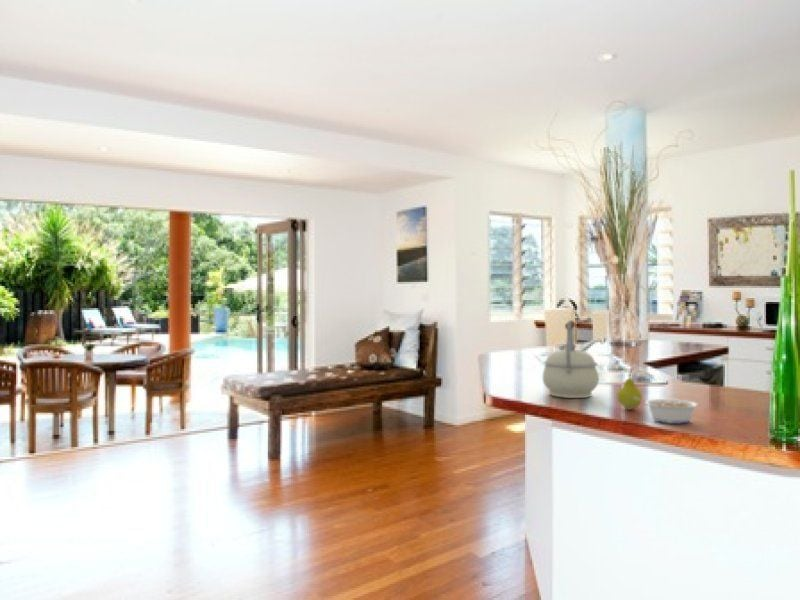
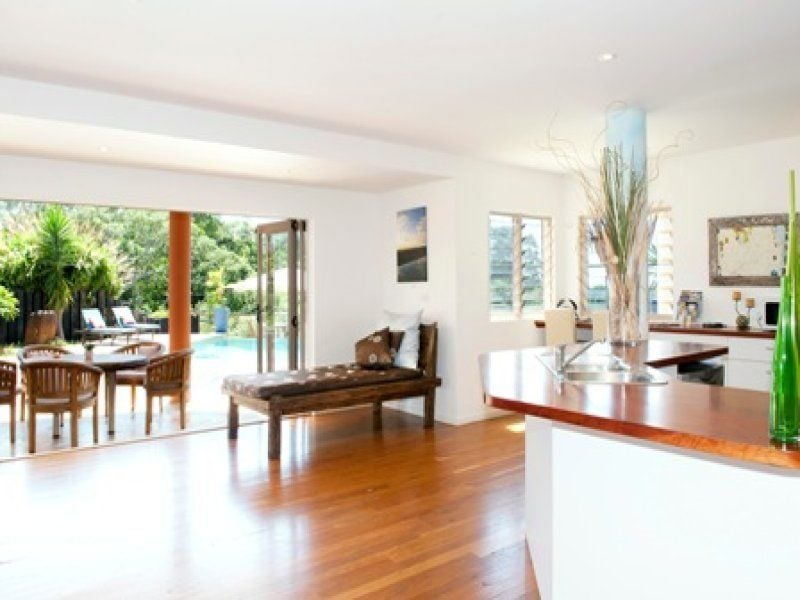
- fruit [616,369,643,410]
- legume [634,397,699,425]
- kettle [541,320,600,399]
